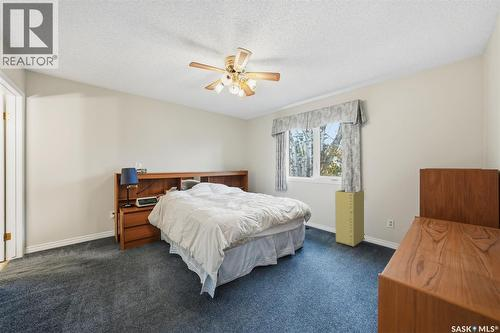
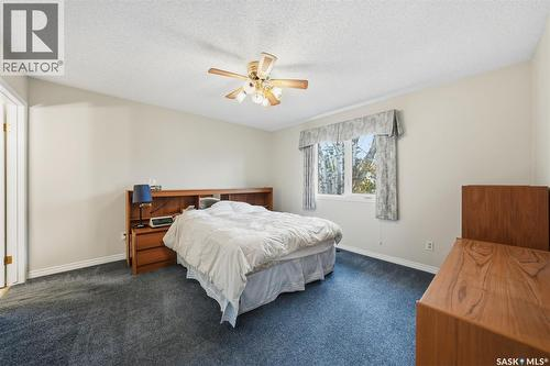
- laundry hamper [334,189,366,248]
